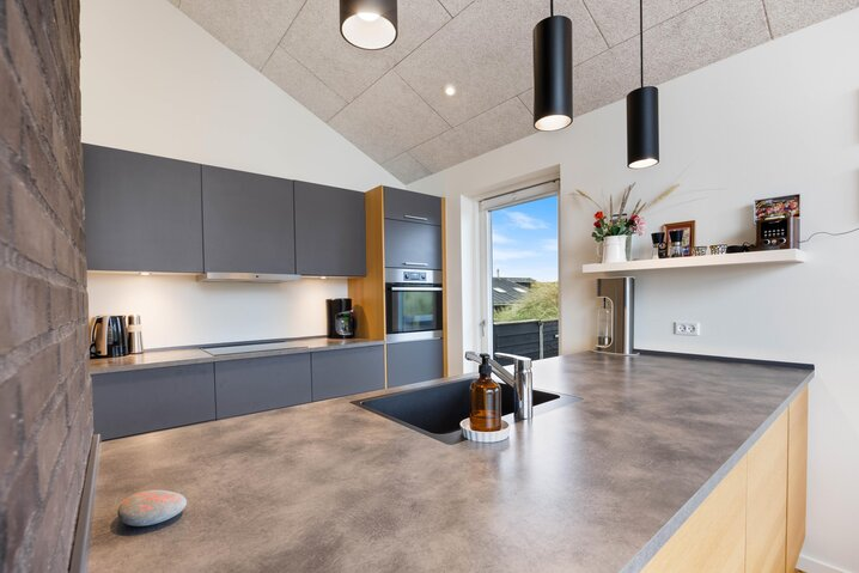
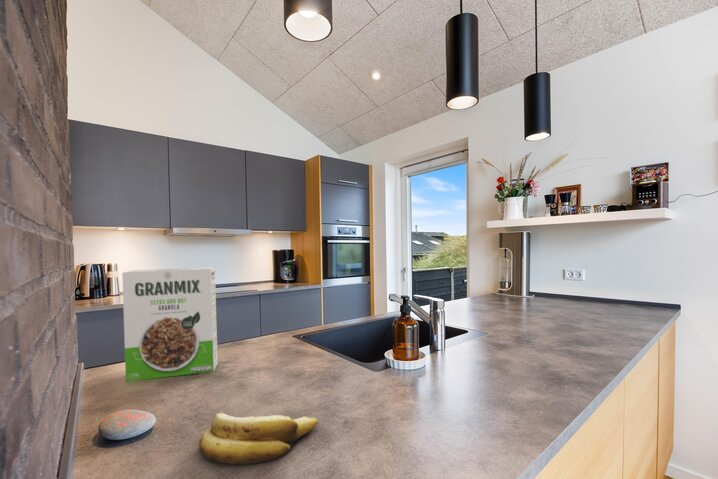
+ banana [198,412,319,465]
+ cereal box [121,266,219,382]
